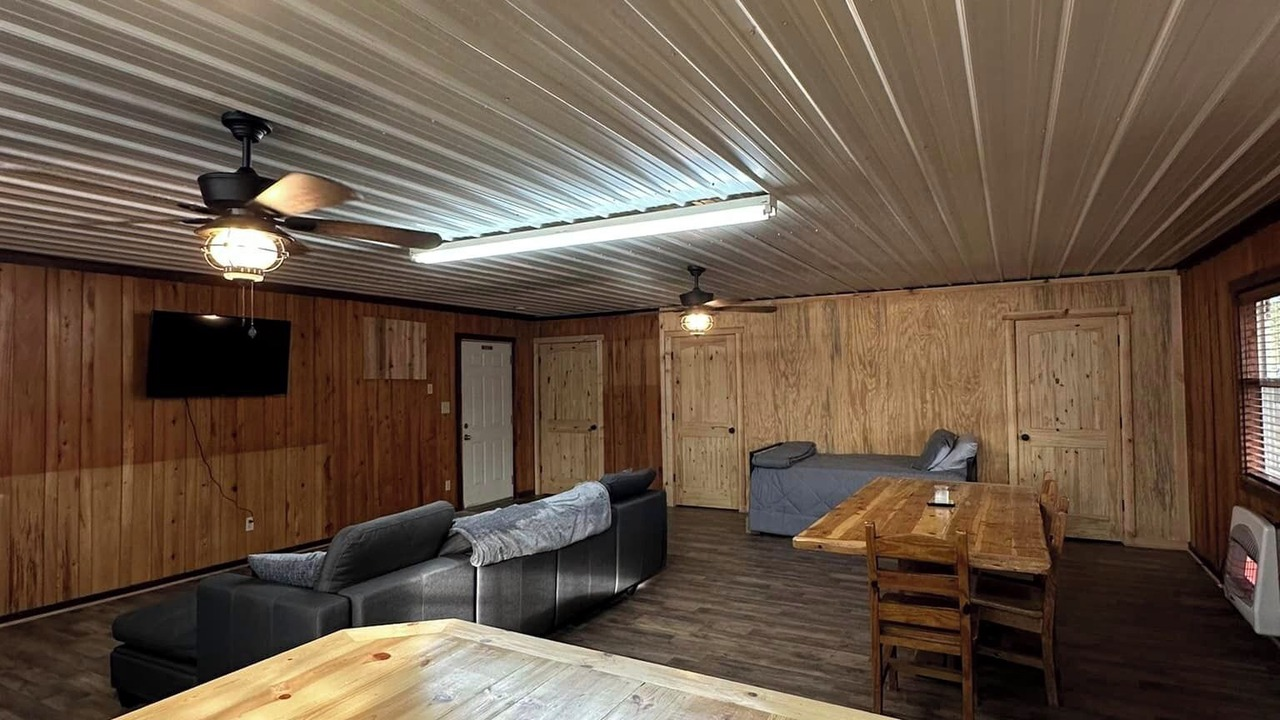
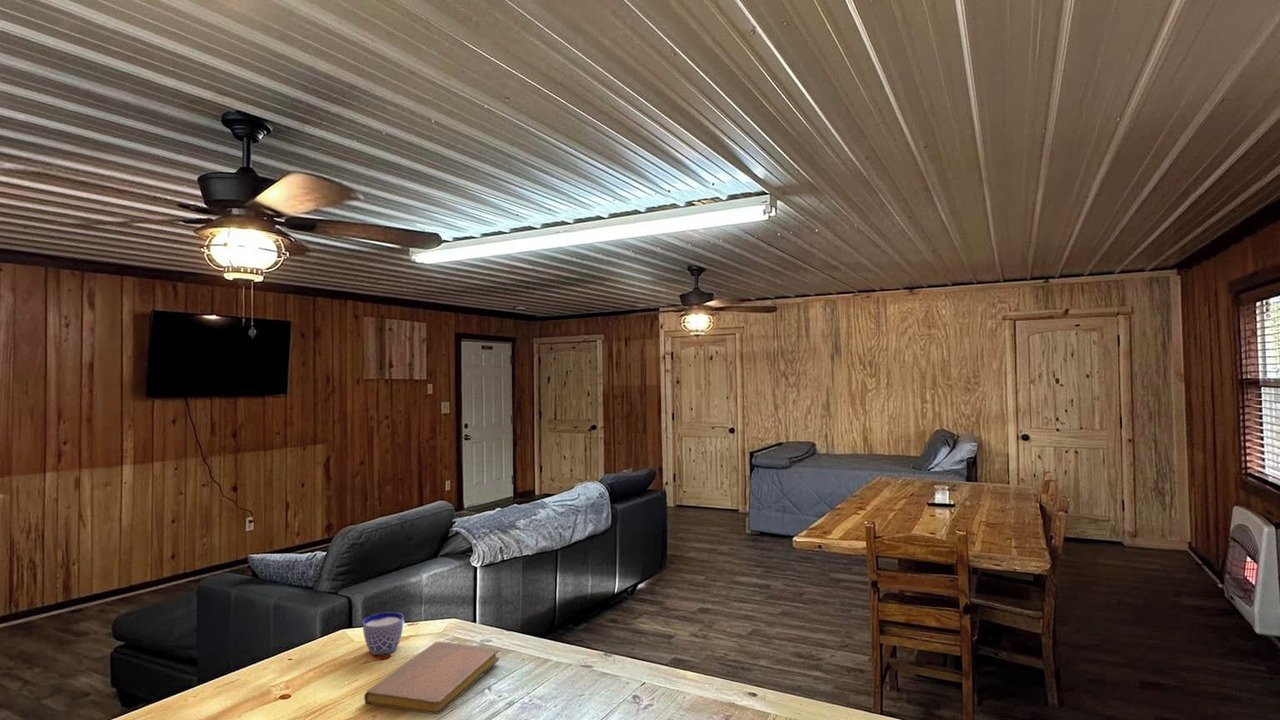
+ notebook [363,640,500,715]
+ cup [362,611,405,656]
